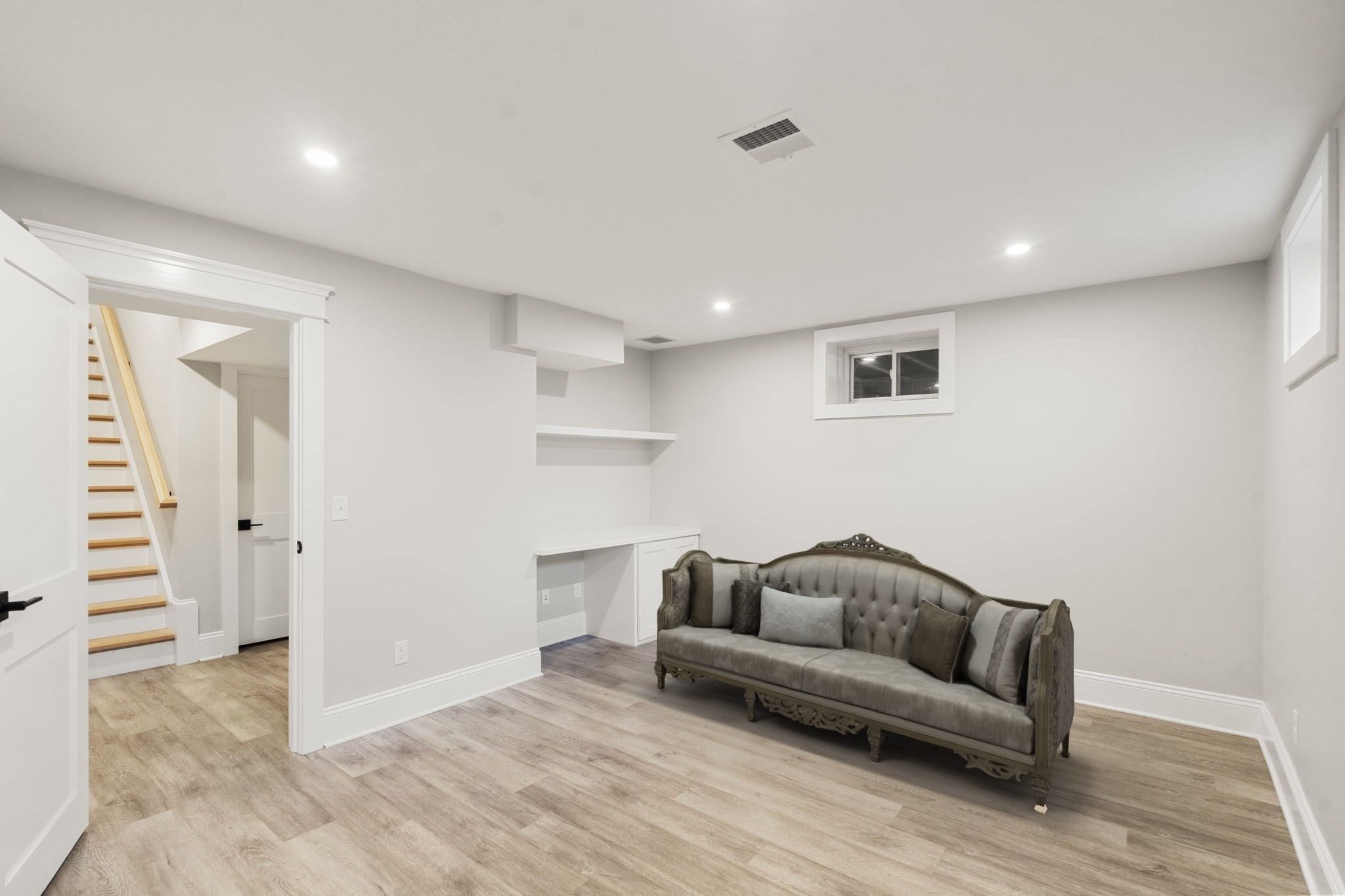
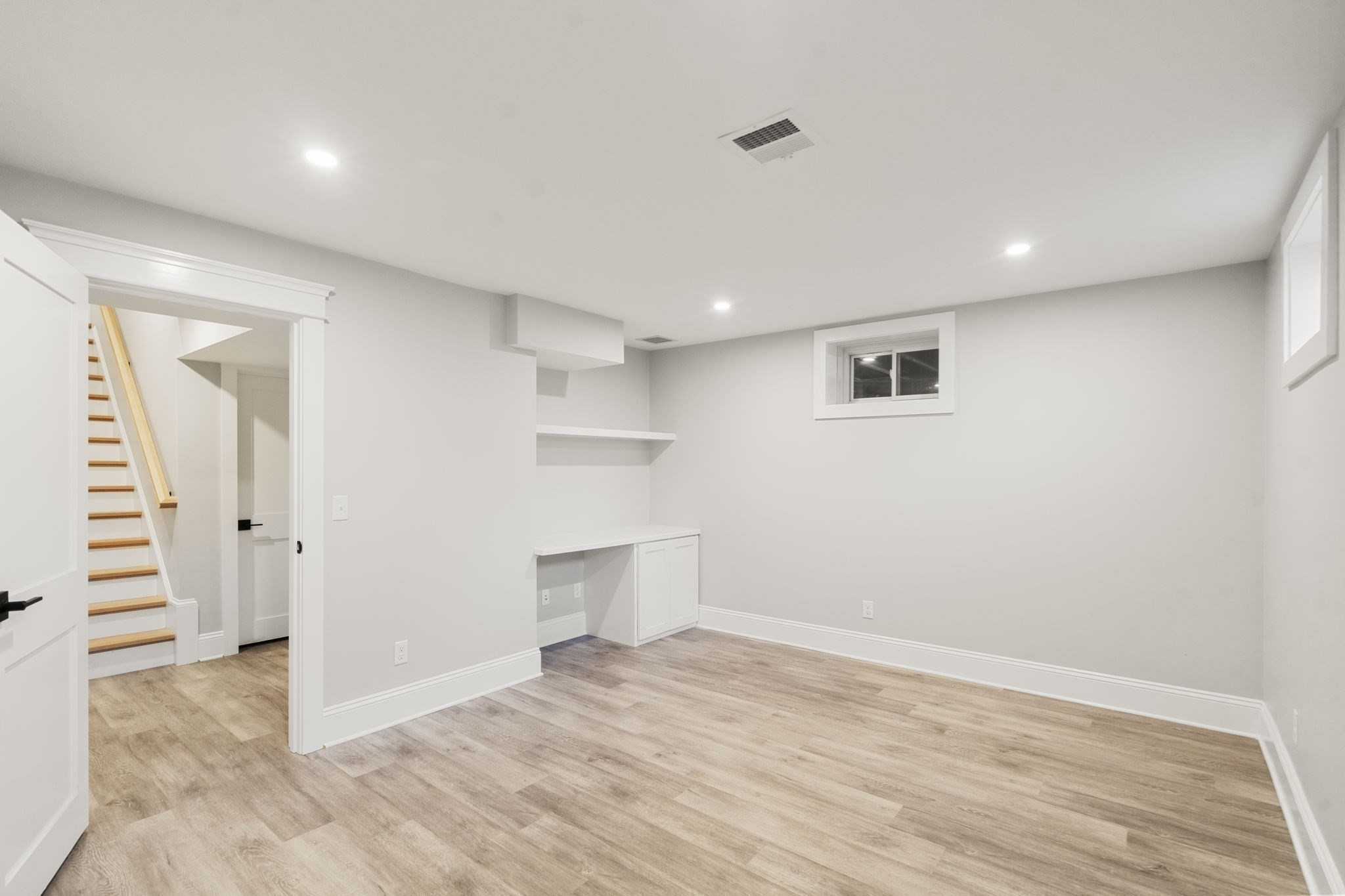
- sofa [653,533,1075,807]
